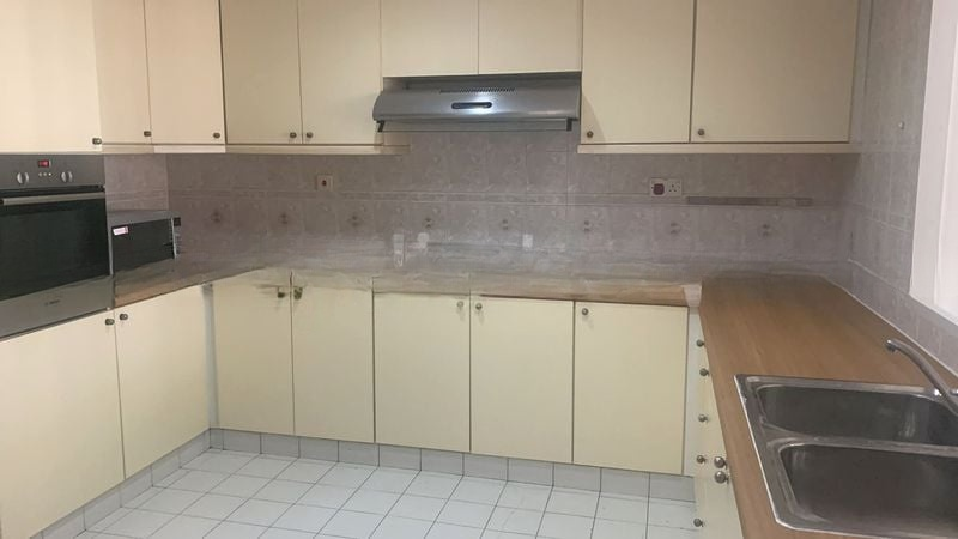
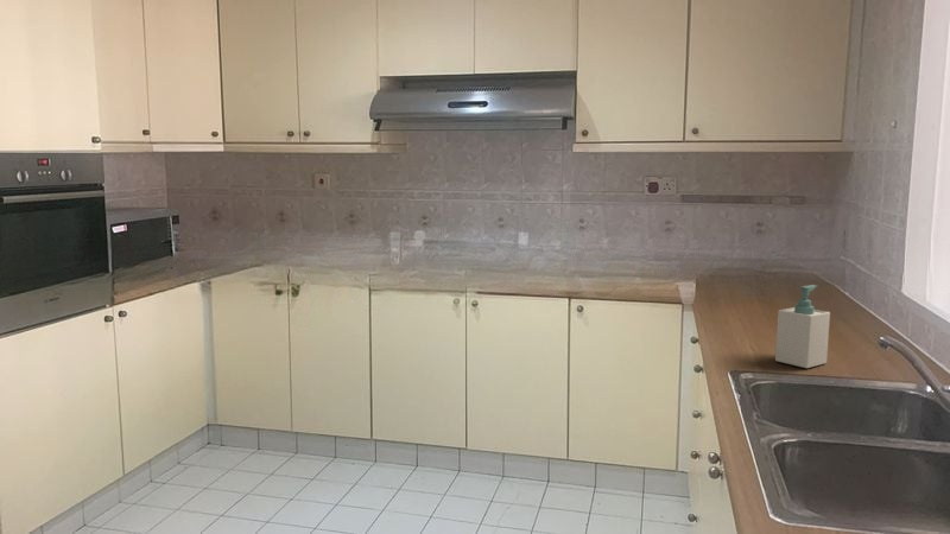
+ soap bottle [774,284,831,369]
